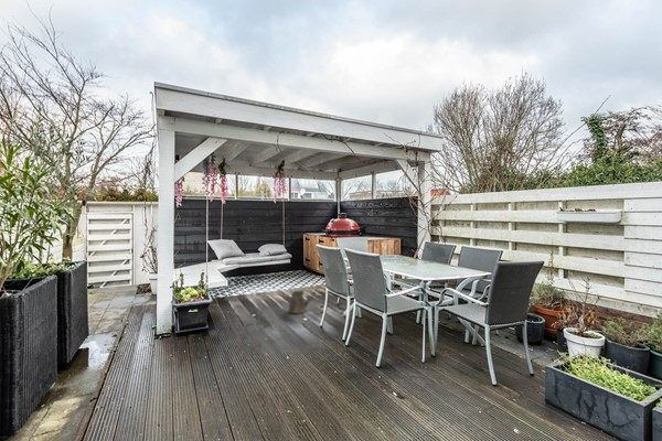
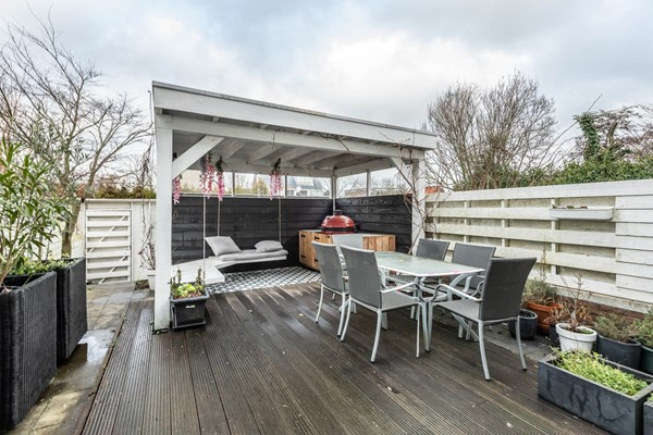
- watering can [284,286,321,315]
